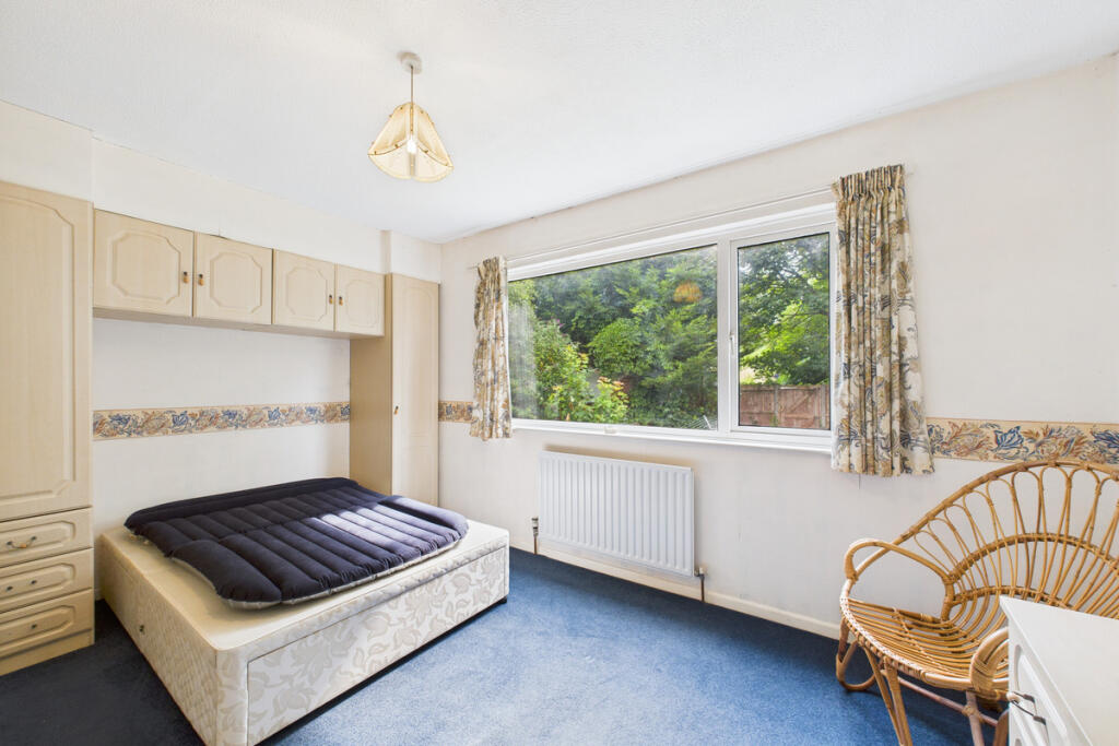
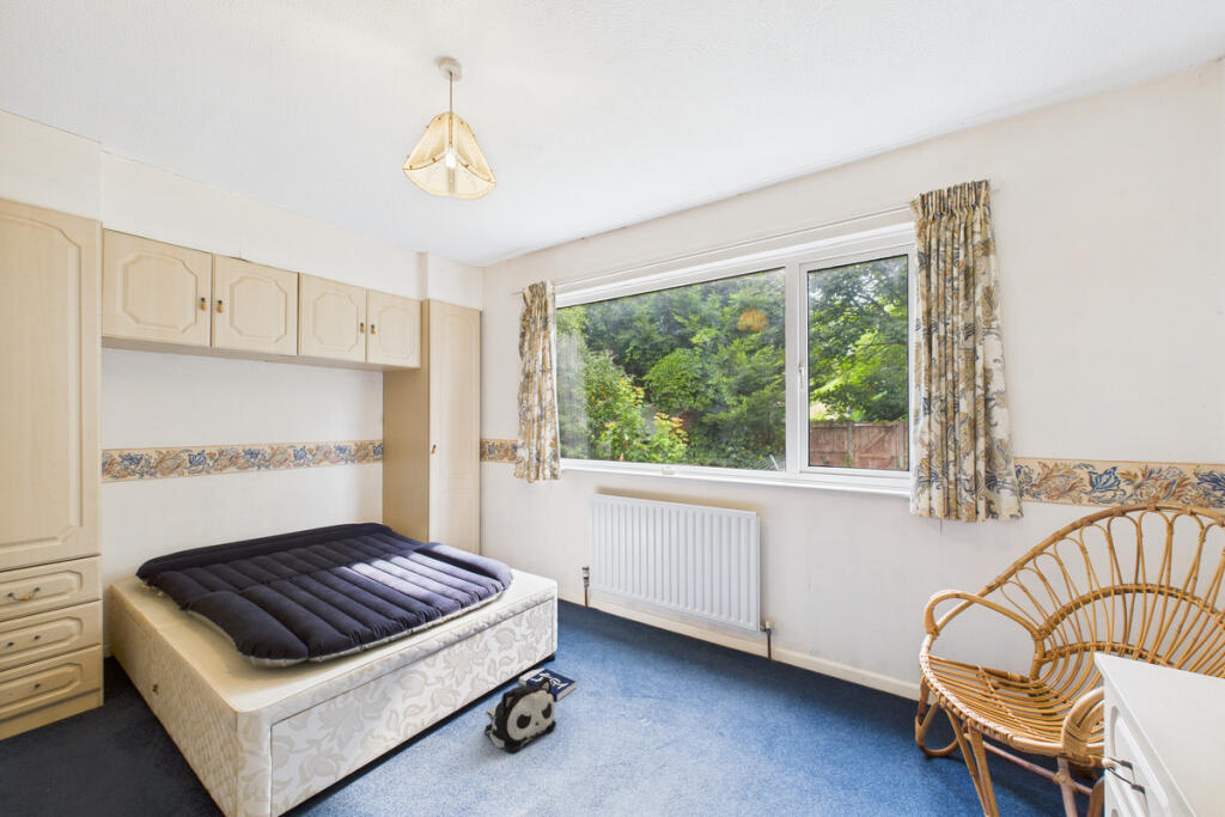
+ plush toy [483,677,557,754]
+ book [518,667,578,702]
